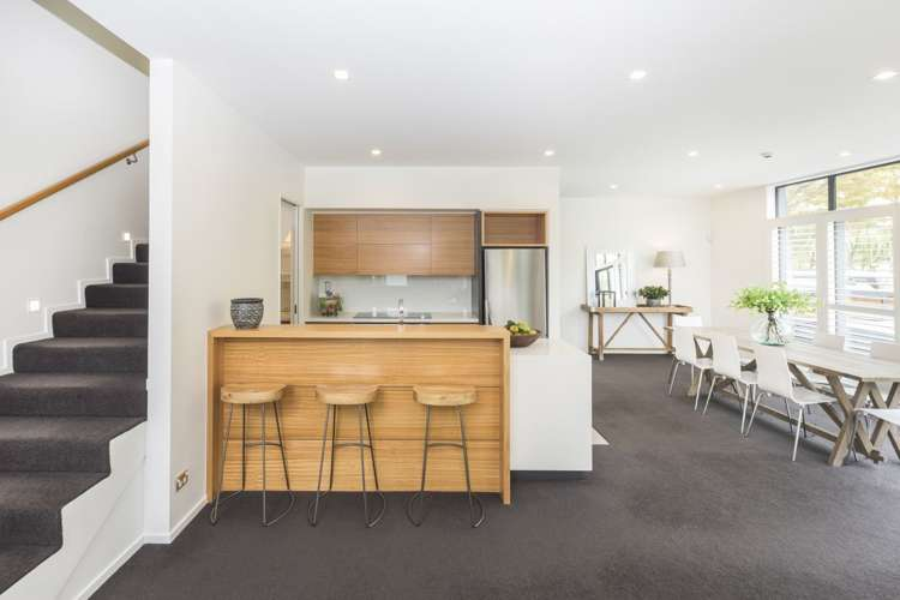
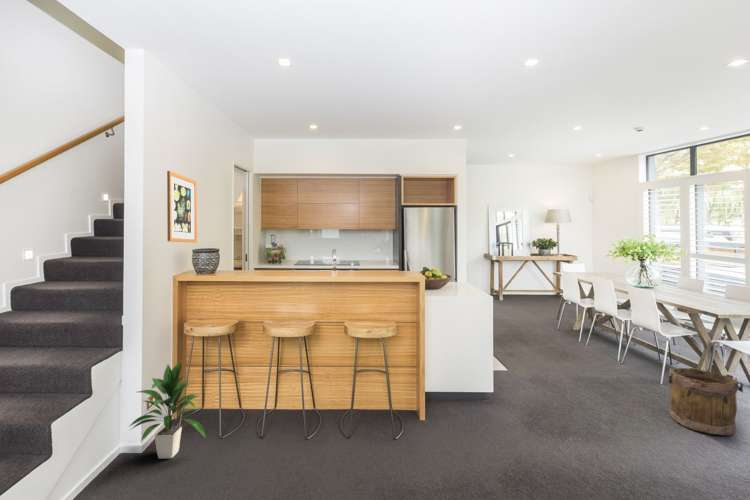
+ bucket [667,367,745,436]
+ wall art [166,170,198,243]
+ indoor plant [127,358,207,460]
